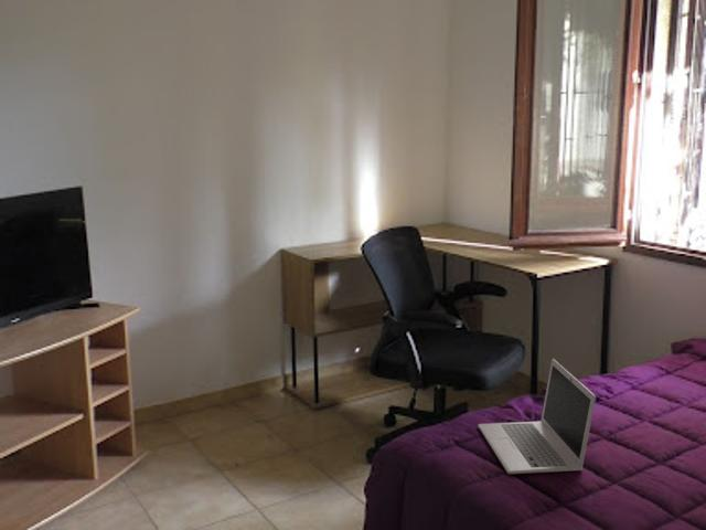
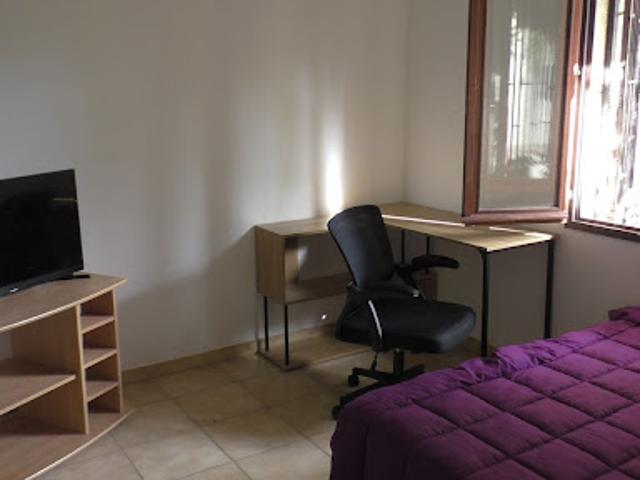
- laptop [477,358,597,475]
